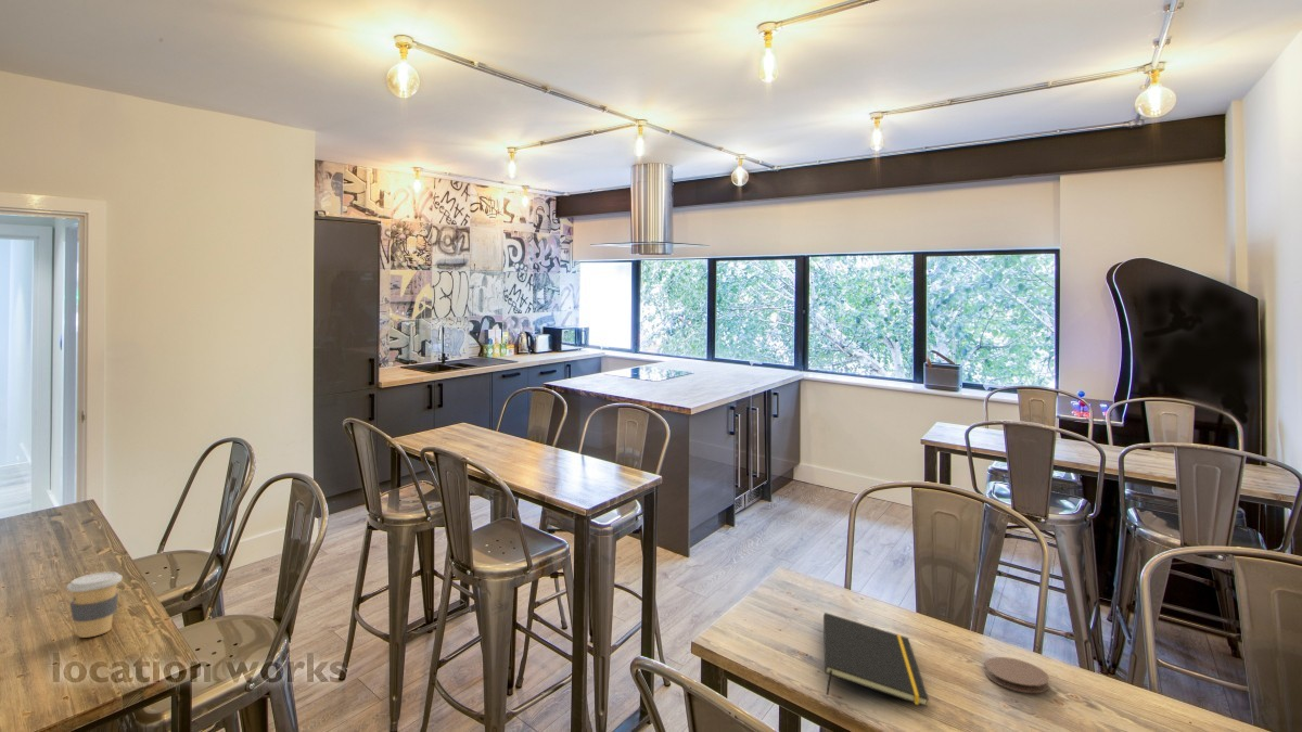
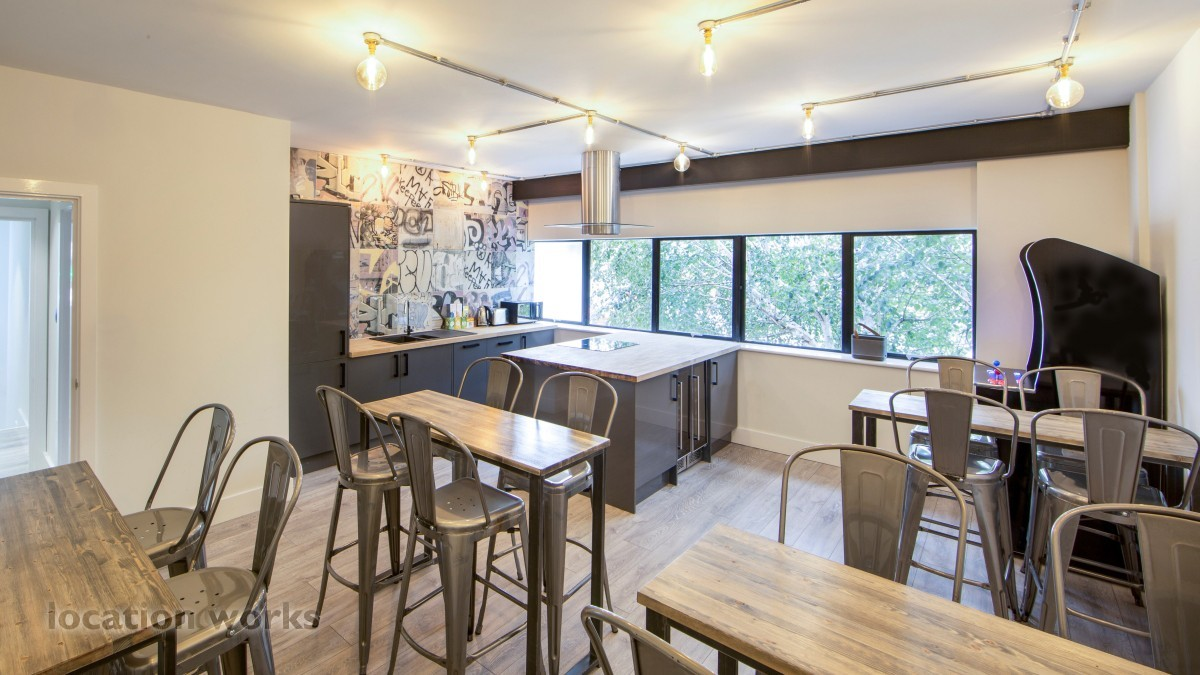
- notepad [822,612,930,708]
- coaster [983,656,1050,694]
- coffee cup [66,570,124,639]
